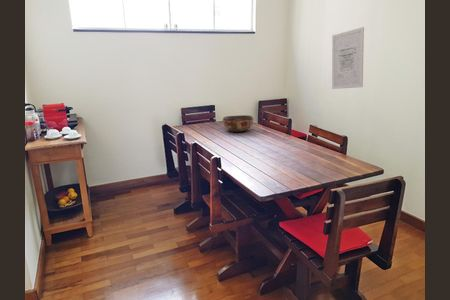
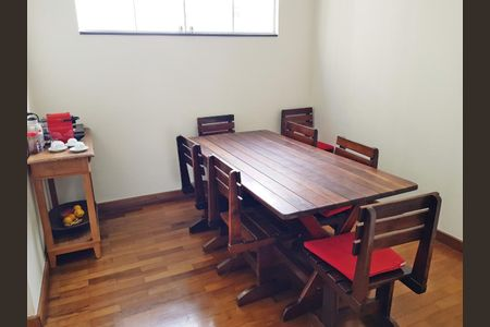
- wall art [331,26,365,90]
- decorative bowl [222,114,254,133]
